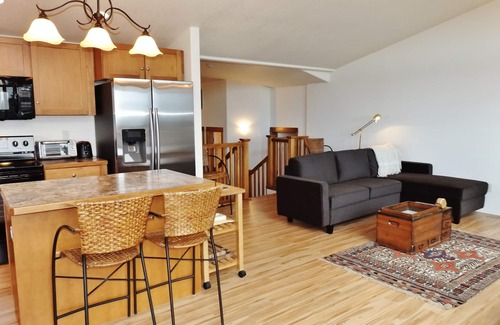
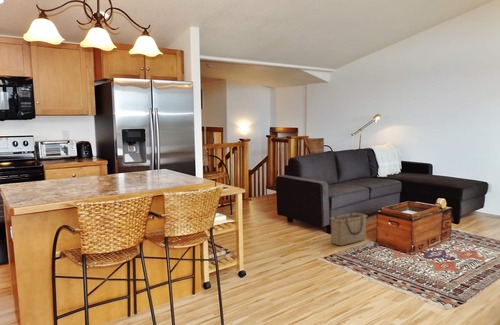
+ basket [329,212,368,247]
